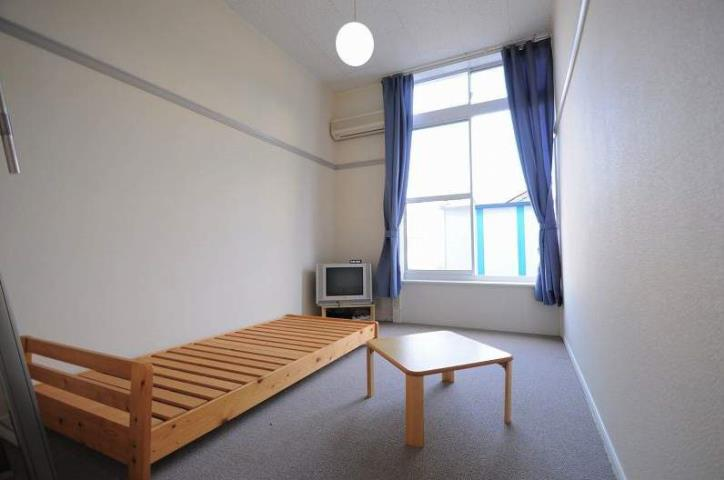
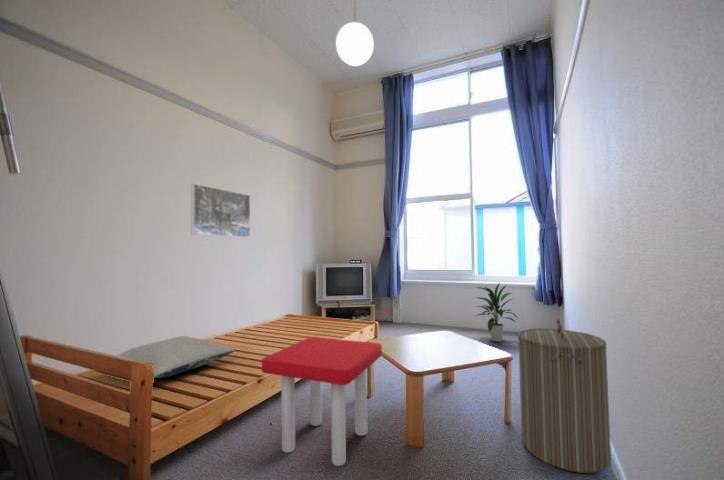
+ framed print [190,183,251,238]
+ stool [261,336,383,467]
+ indoor plant [473,282,519,343]
+ laundry hamper [517,318,612,474]
+ pillow [116,335,236,379]
